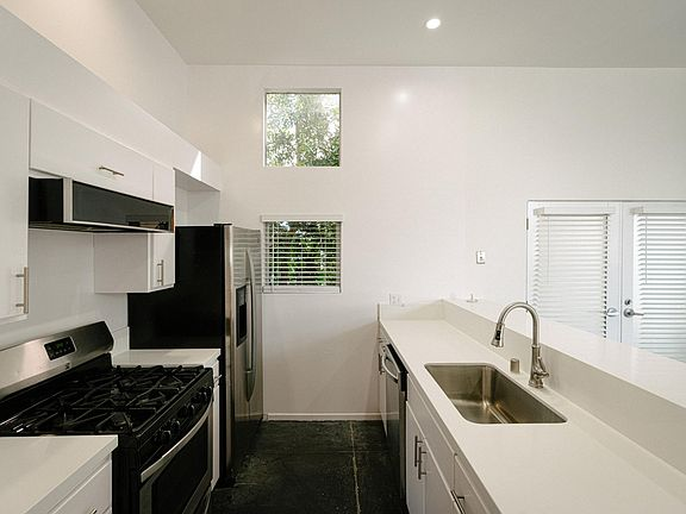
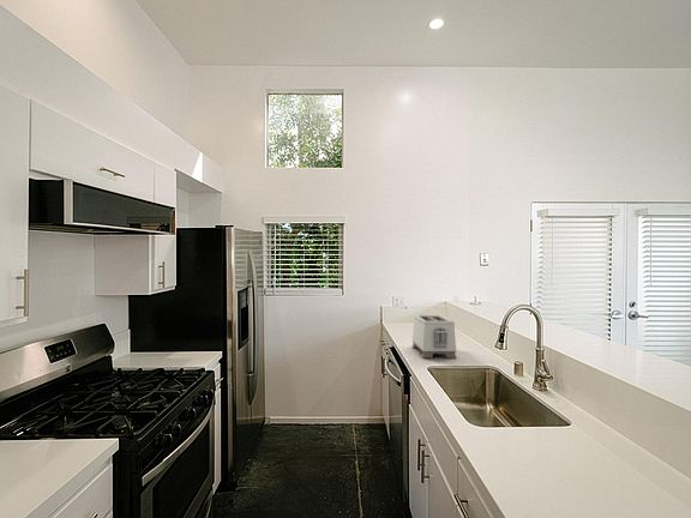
+ toaster [411,313,457,359]
